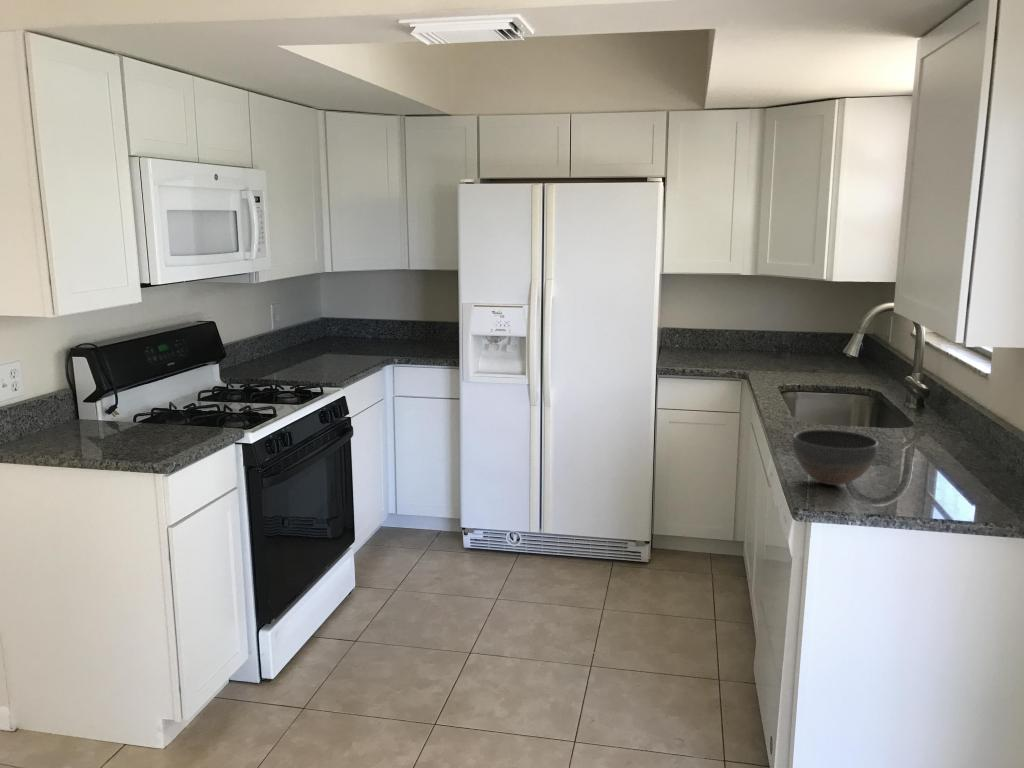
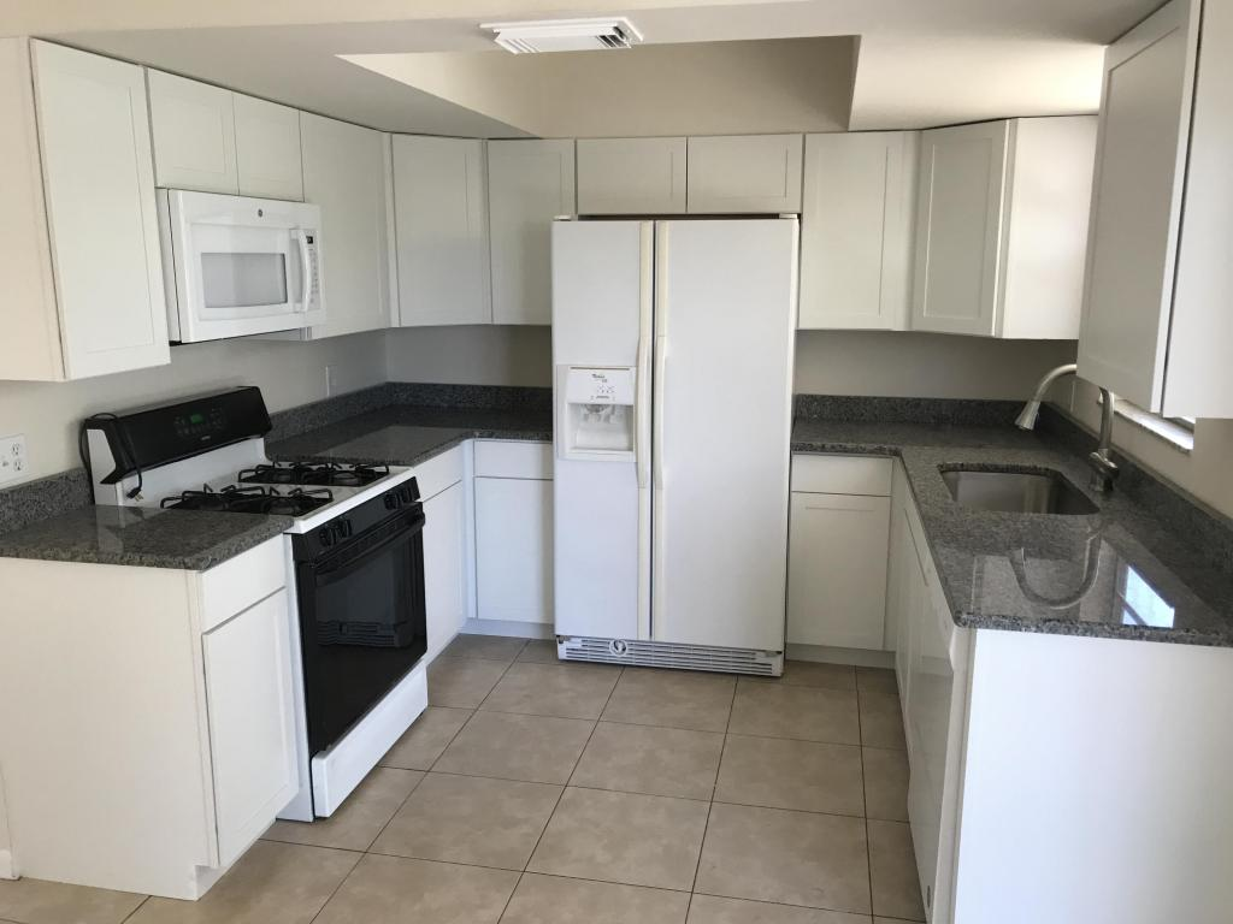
- bowl [791,429,879,486]
